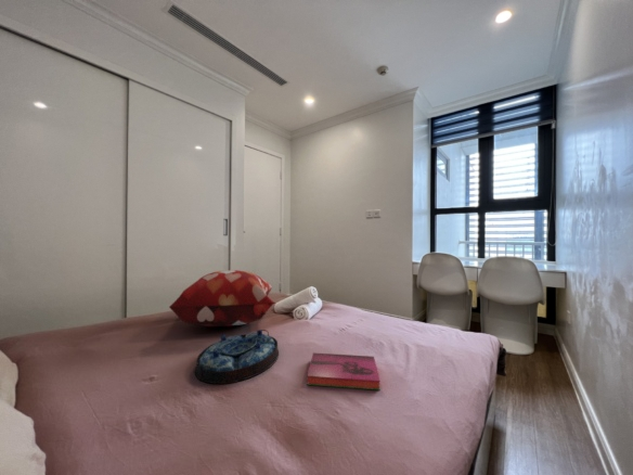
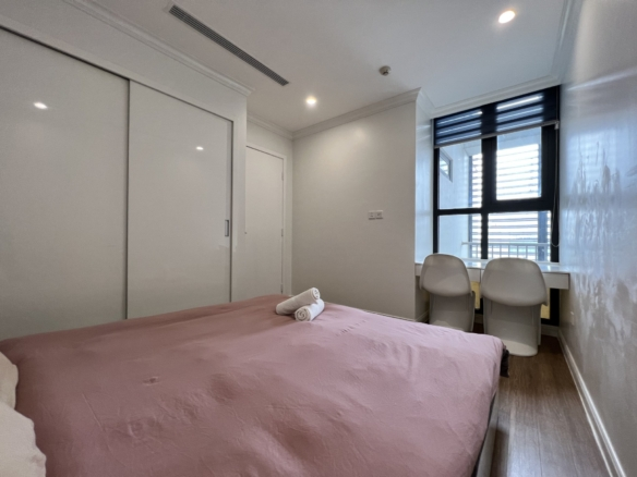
- decorative pillow [168,269,276,328]
- serving tray [194,329,280,385]
- hardback book [306,351,382,391]
